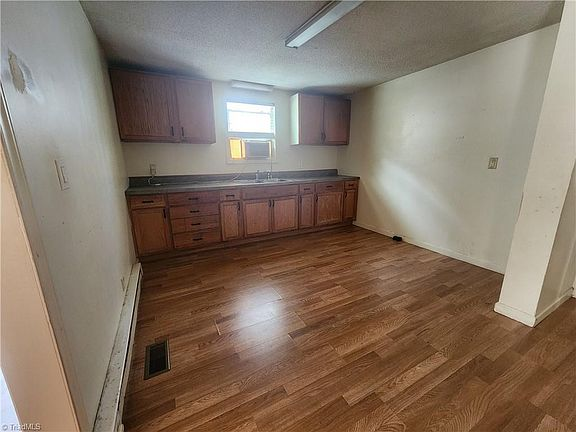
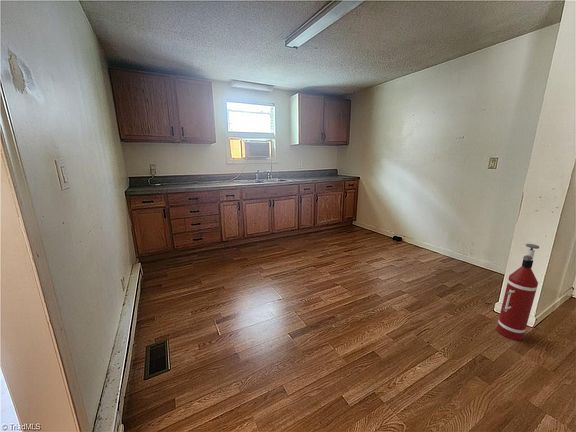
+ fire extinguisher [496,243,540,341]
